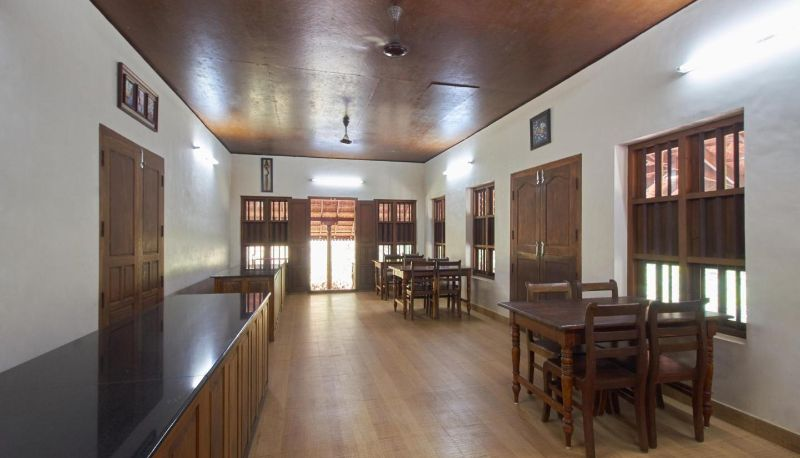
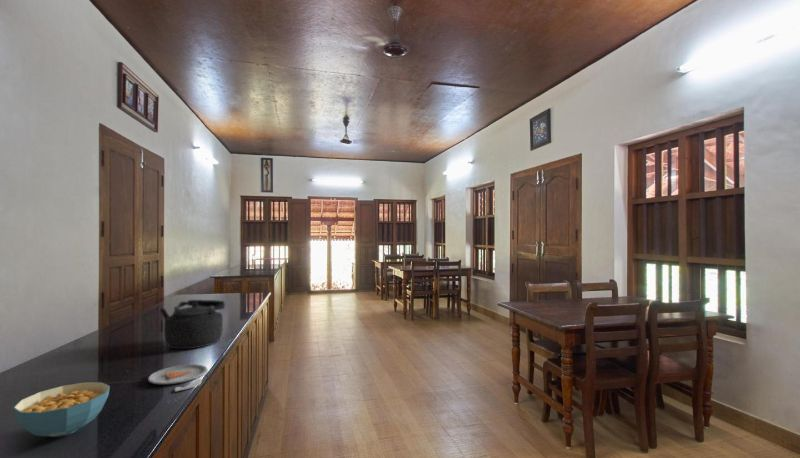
+ cereal bowl [12,381,111,438]
+ kettle [159,299,226,350]
+ dinner plate [147,363,208,393]
